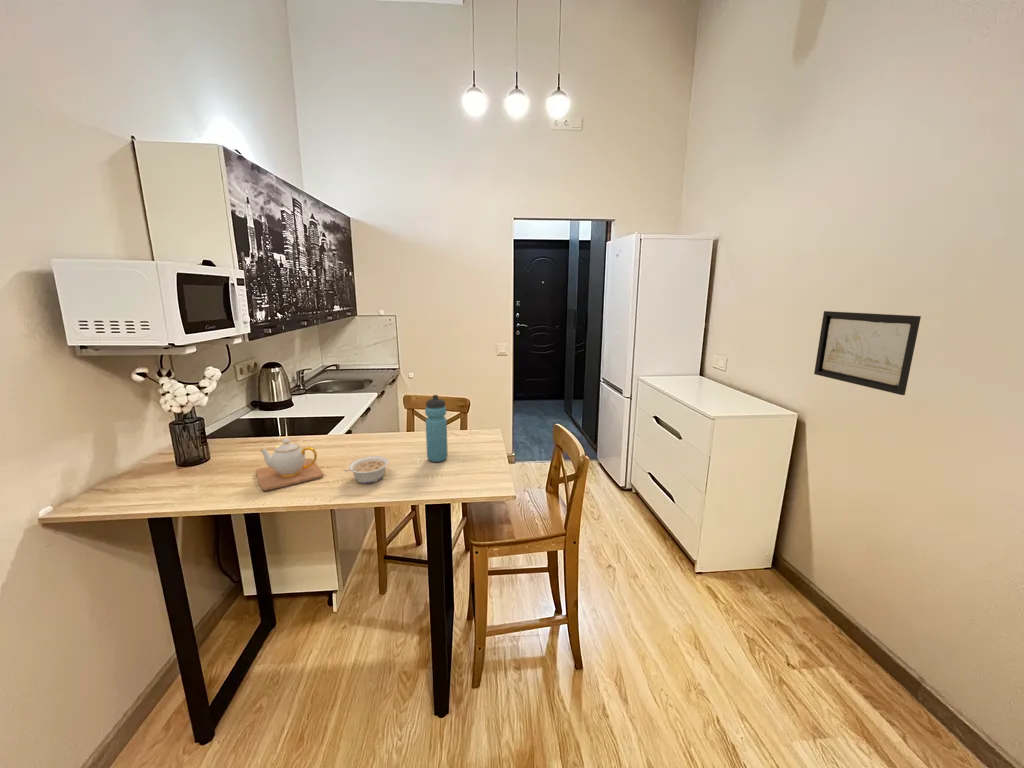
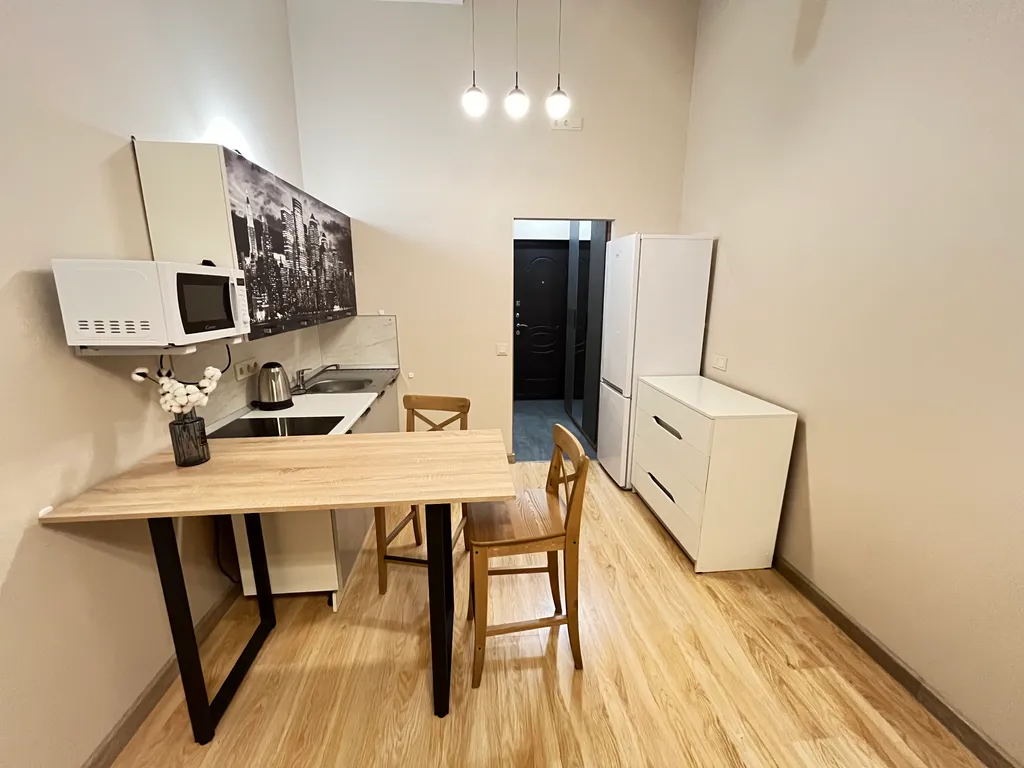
- water bottle [424,394,449,463]
- wall art [813,310,922,396]
- legume [342,455,390,485]
- teapot [255,438,324,492]
